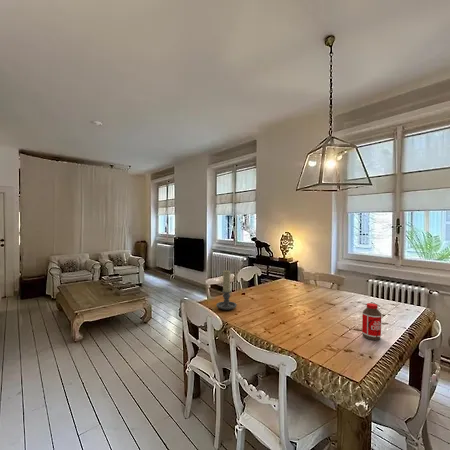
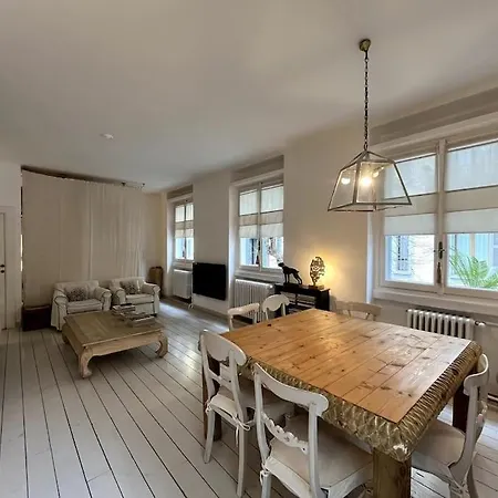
- candle holder [215,269,238,311]
- bottle [361,302,382,341]
